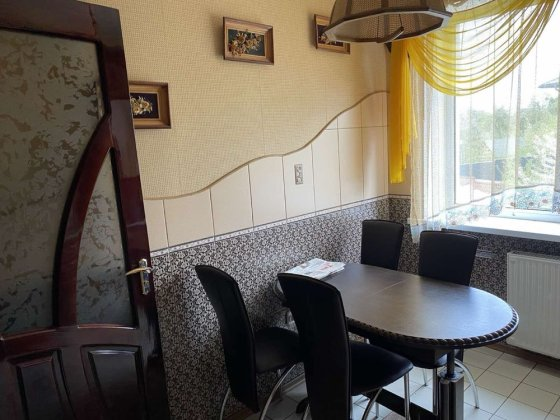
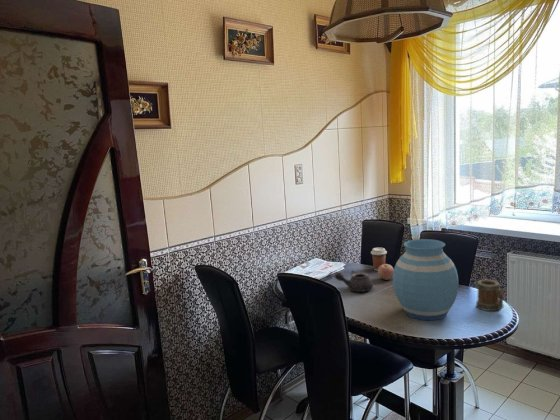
+ mug [475,279,505,312]
+ teapot [334,269,374,293]
+ vase [392,238,459,321]
+ coffee cup [370,247,388,272]
+ apple [377,263,394,281]
